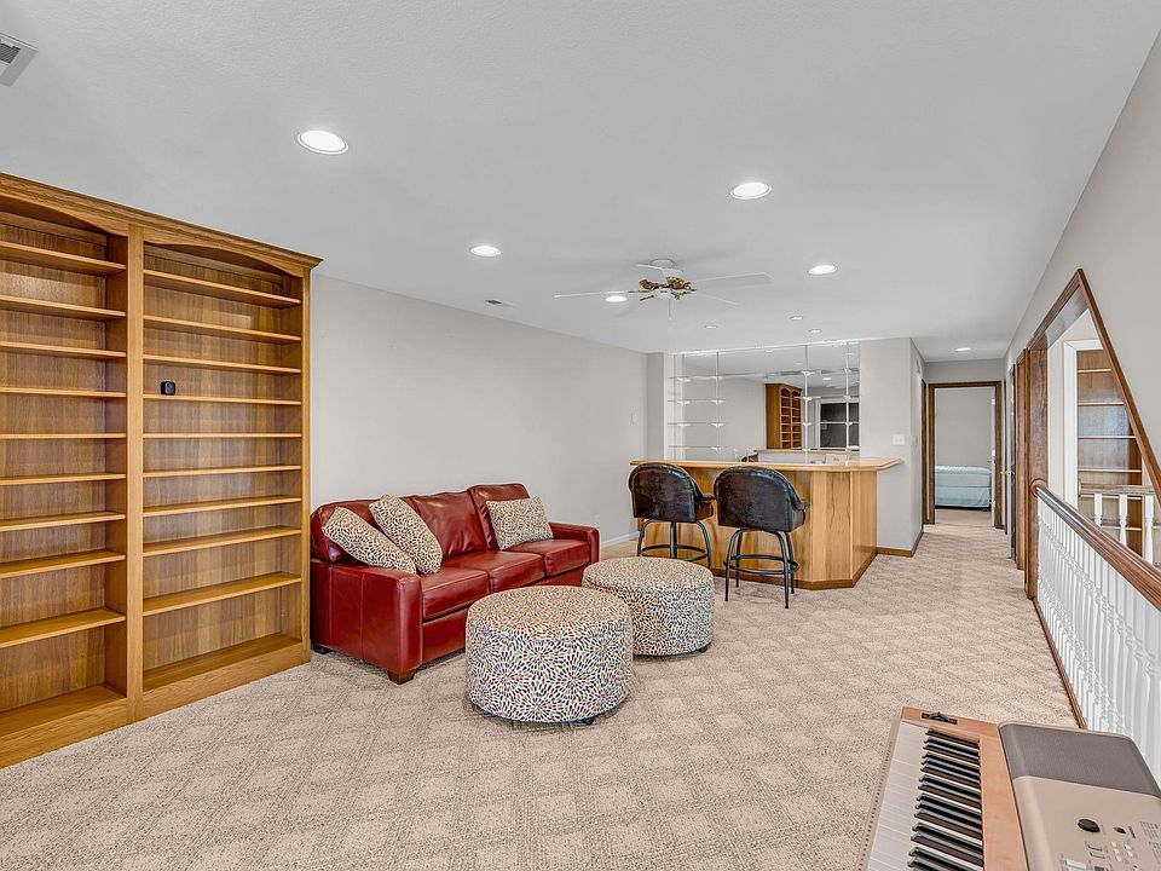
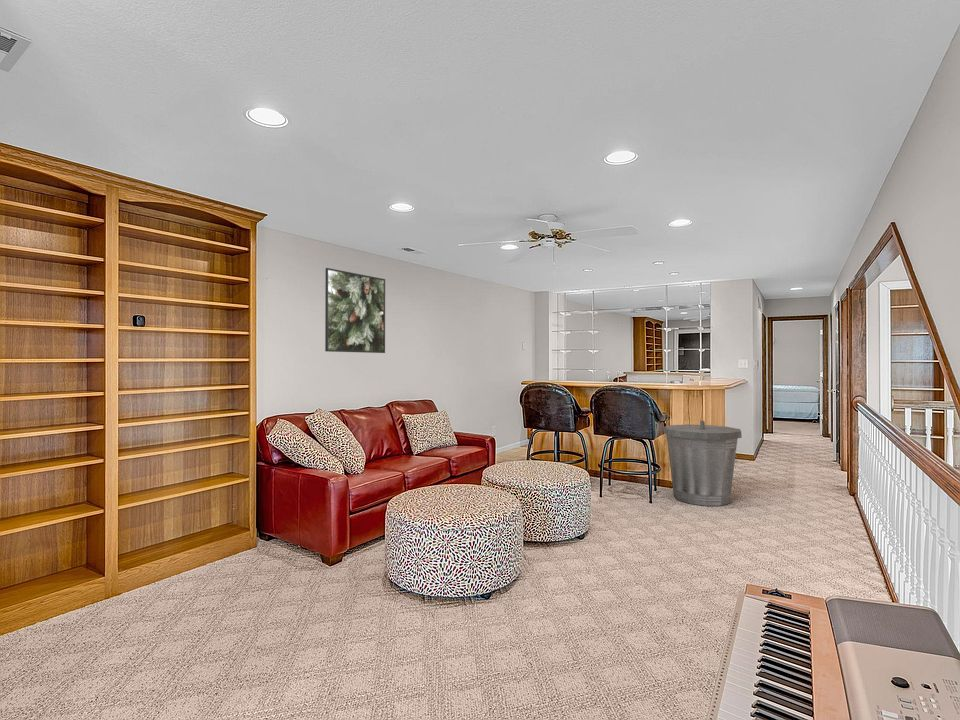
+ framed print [324,267,386,354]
+ trash can [663,419,743,507]
